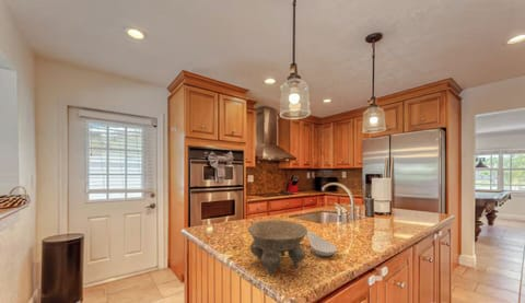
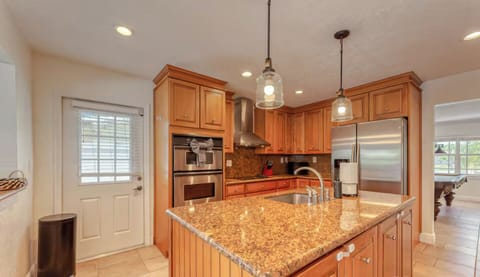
- bowl [246,219,308,275]
- spoon rest [300,230,338,257]
